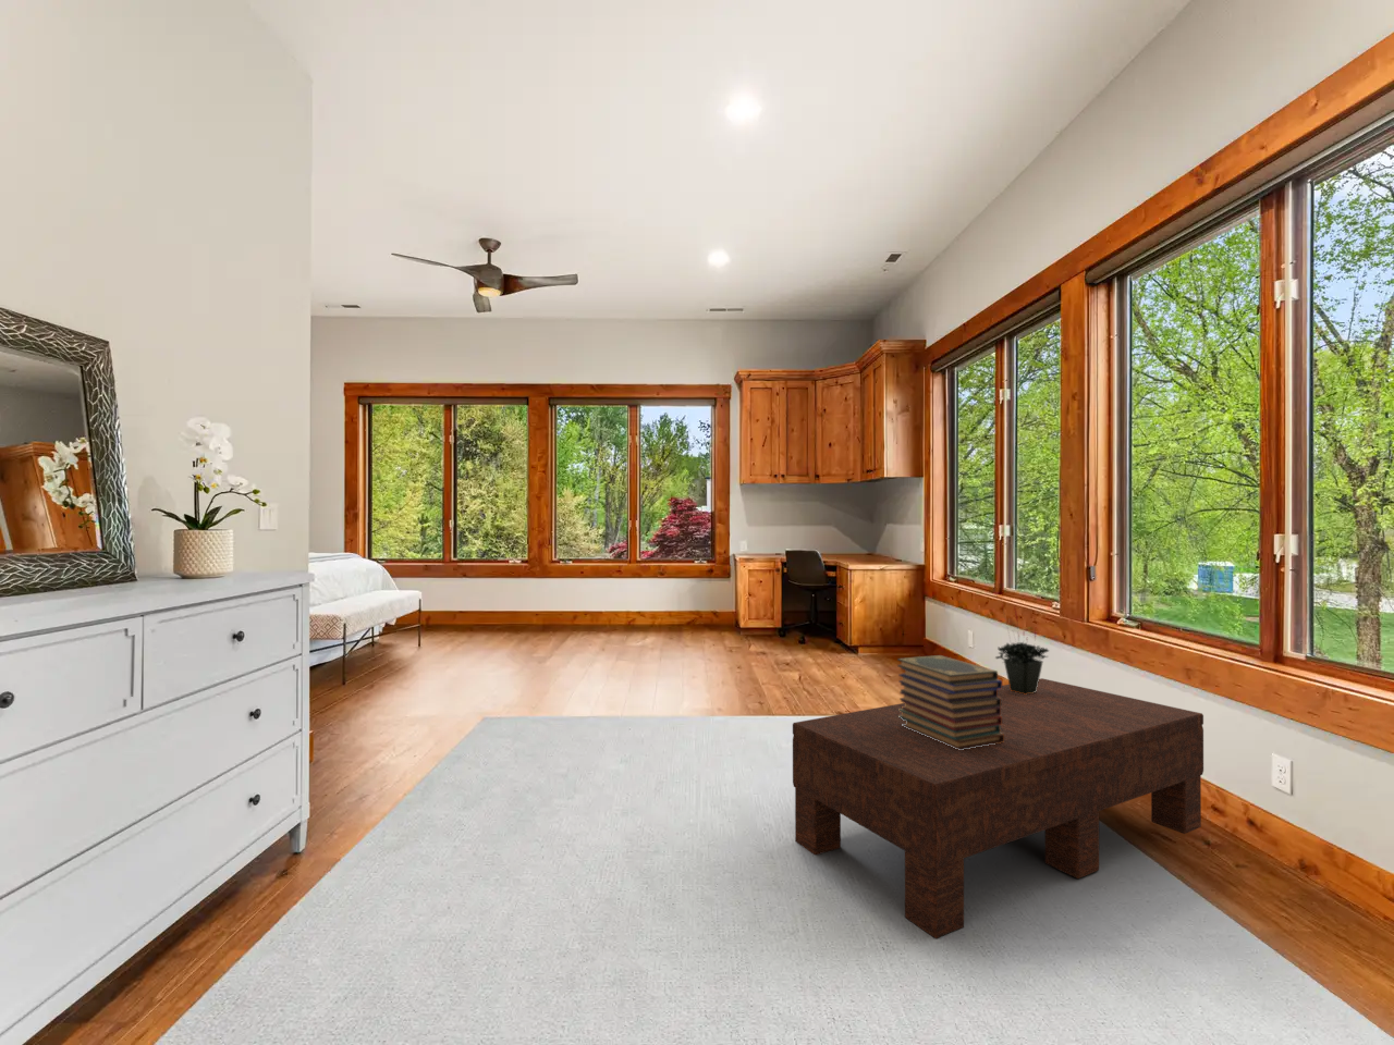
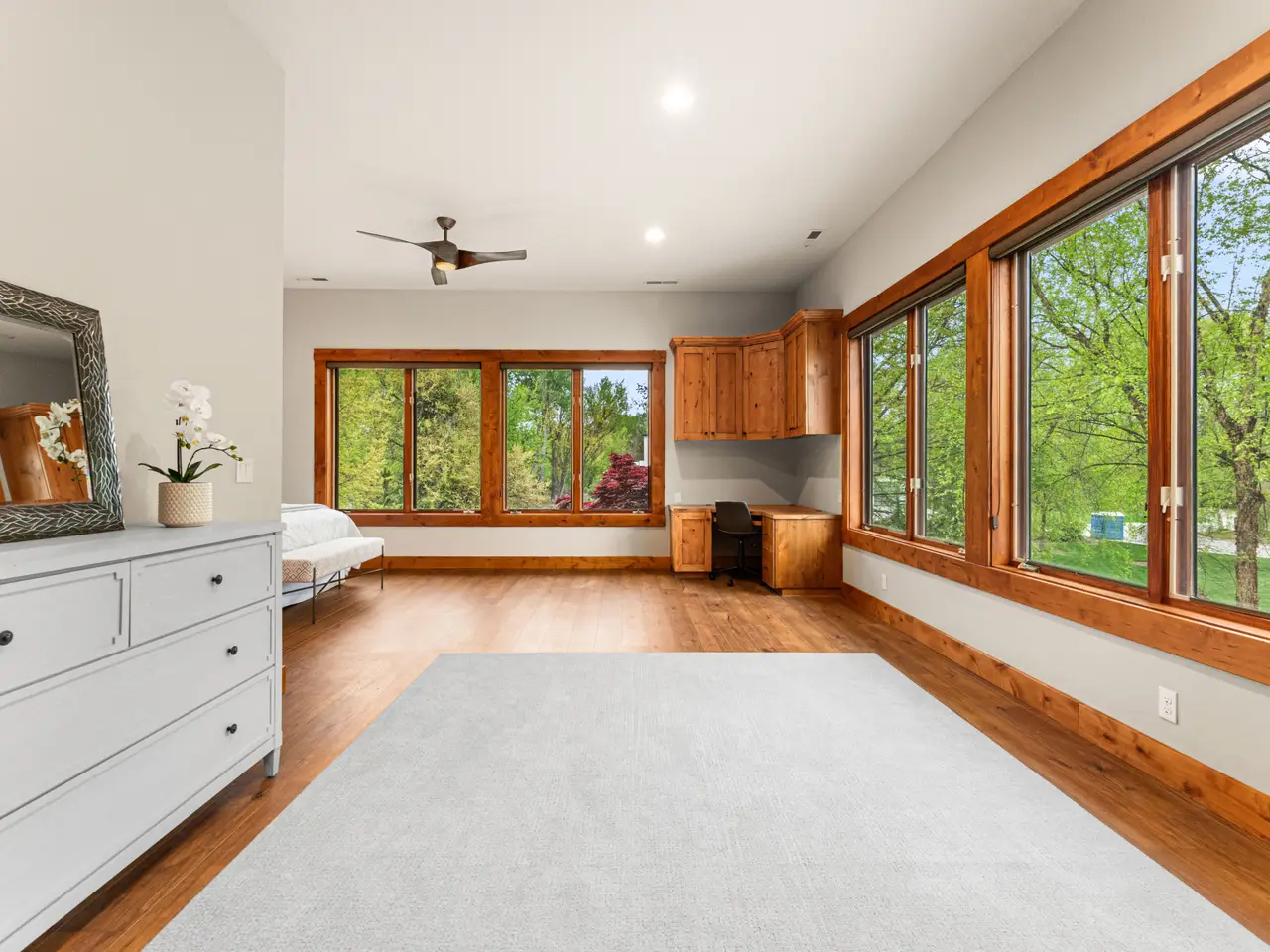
- book stack [897,654,1004,750]
- coffee table [791,677,1204,940]
- potted plant [994,604,1049,695]
